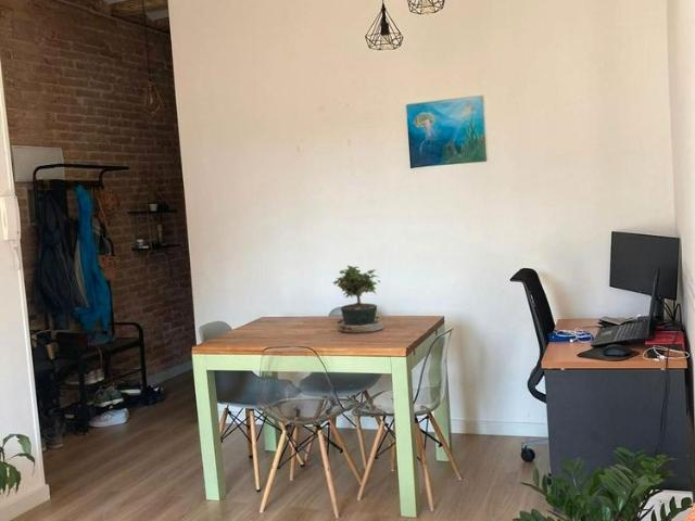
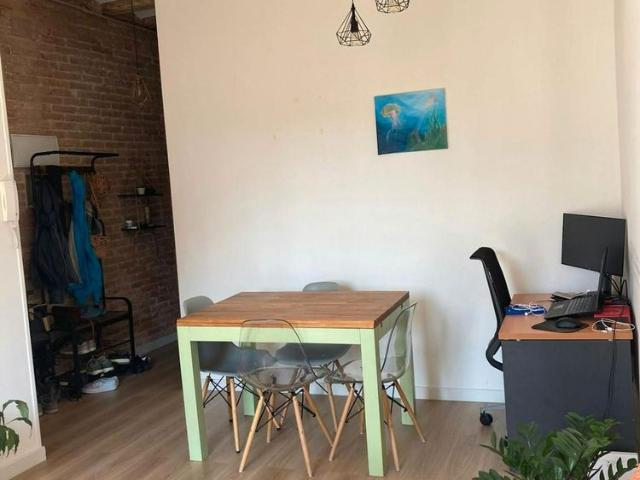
- potted plant [332,264,386,334]
